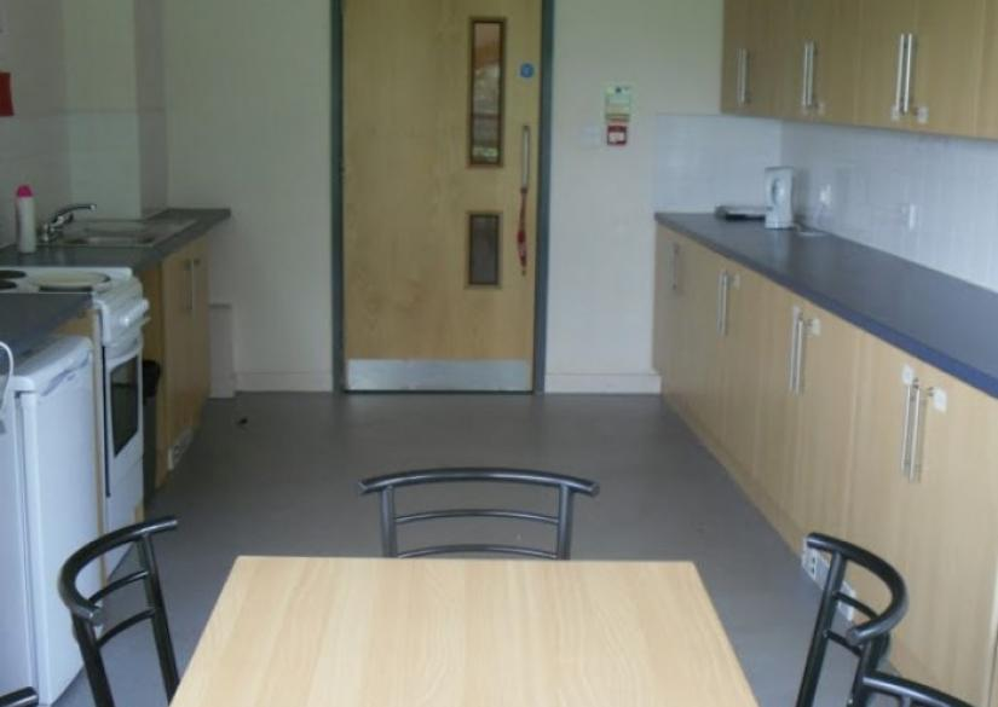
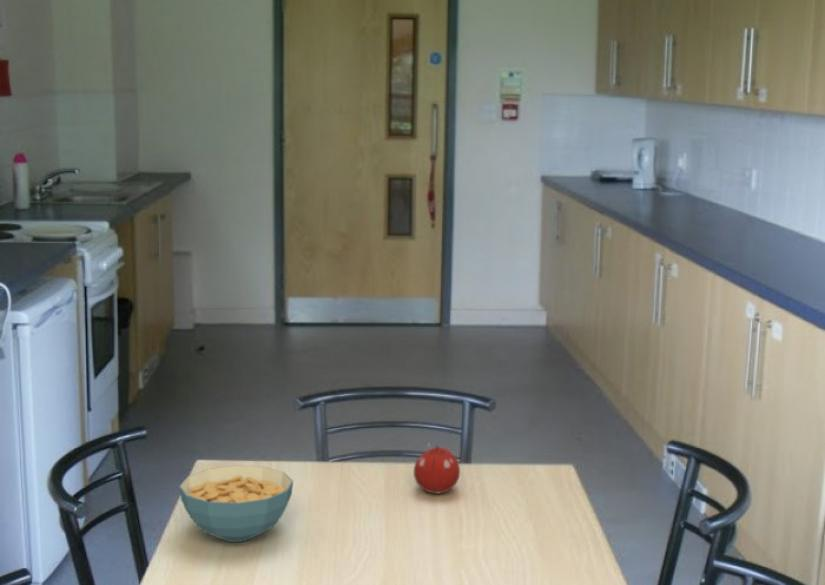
+ fruit [413,444,461,495]
+ cereal bowl [178,465,294,543]
